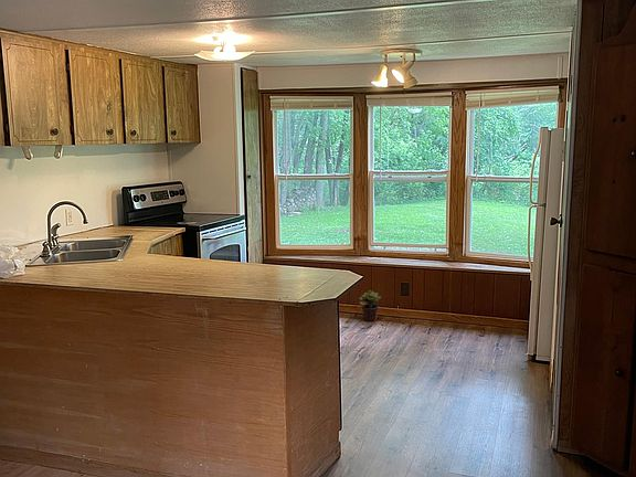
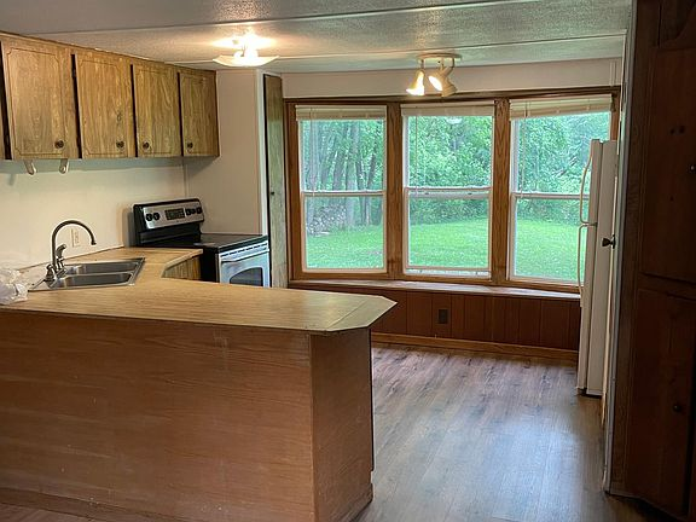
- potted plant [358,289,382,322]
